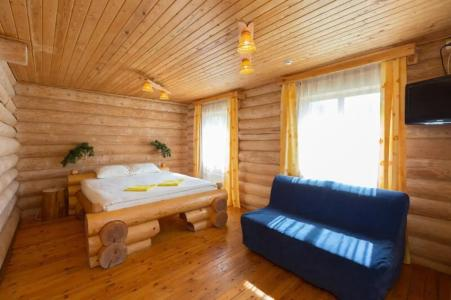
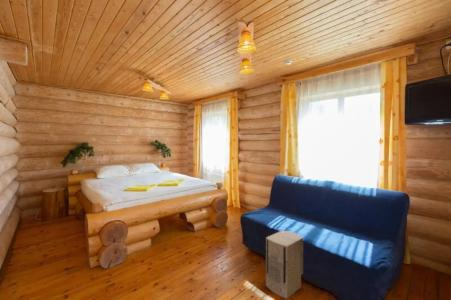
+ air purifier [265,229,304,300]
